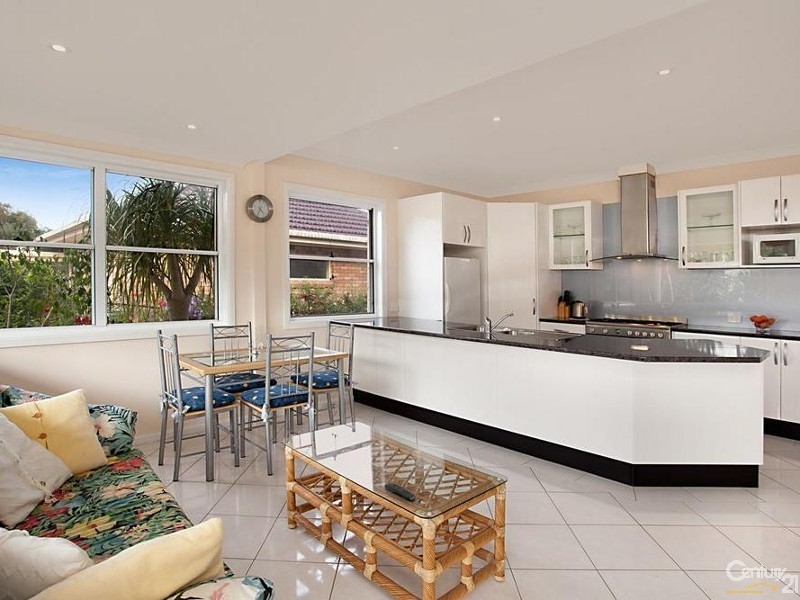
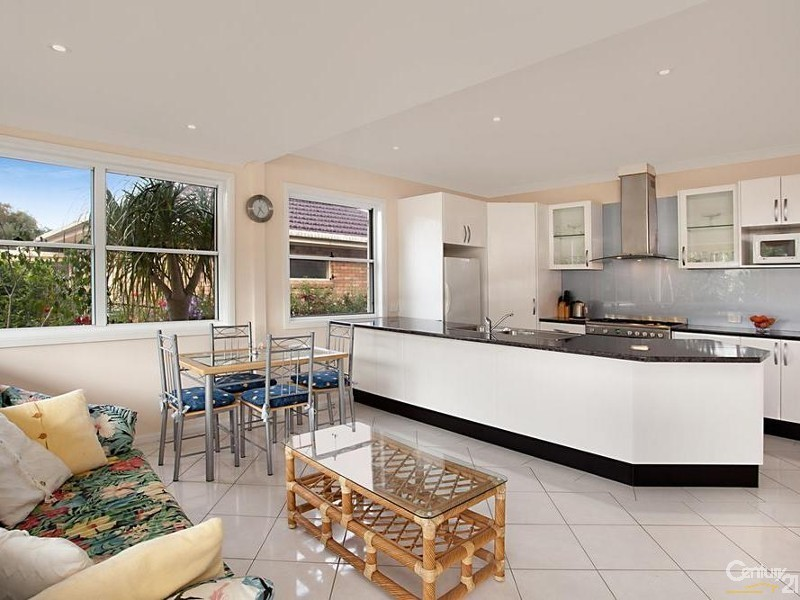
- remote control [384,482,416,501]
